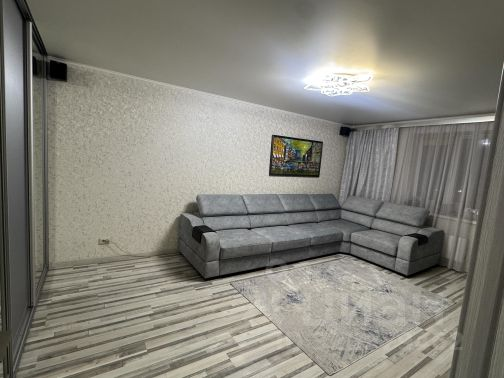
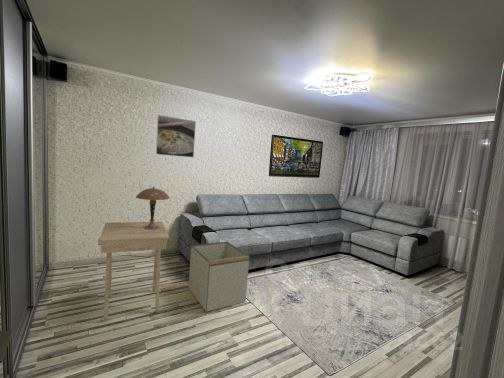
+ storage bin [188,241,250,312]
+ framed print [155,114,197,158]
+ side table [98,221,170,321]
+ table lamp [135,186,170,230]
